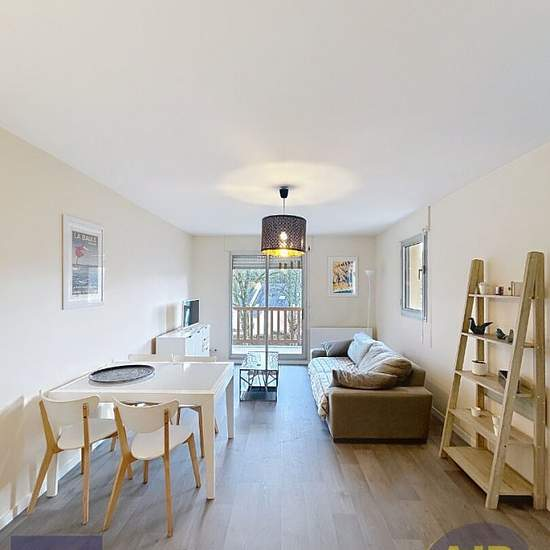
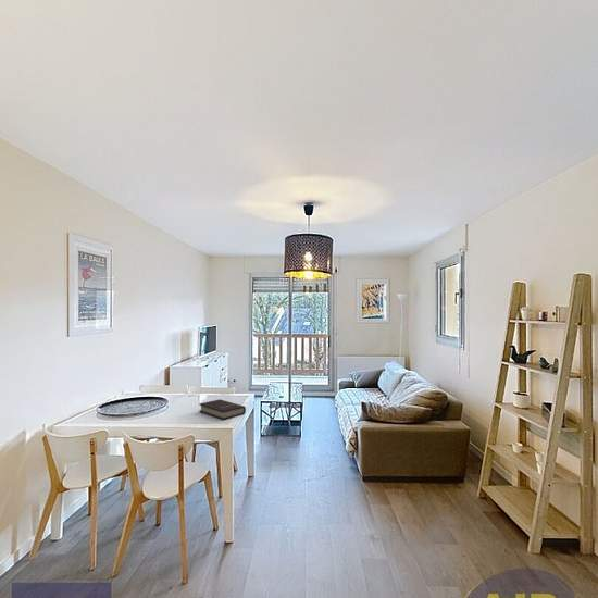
+ book [198,398,247,421]
